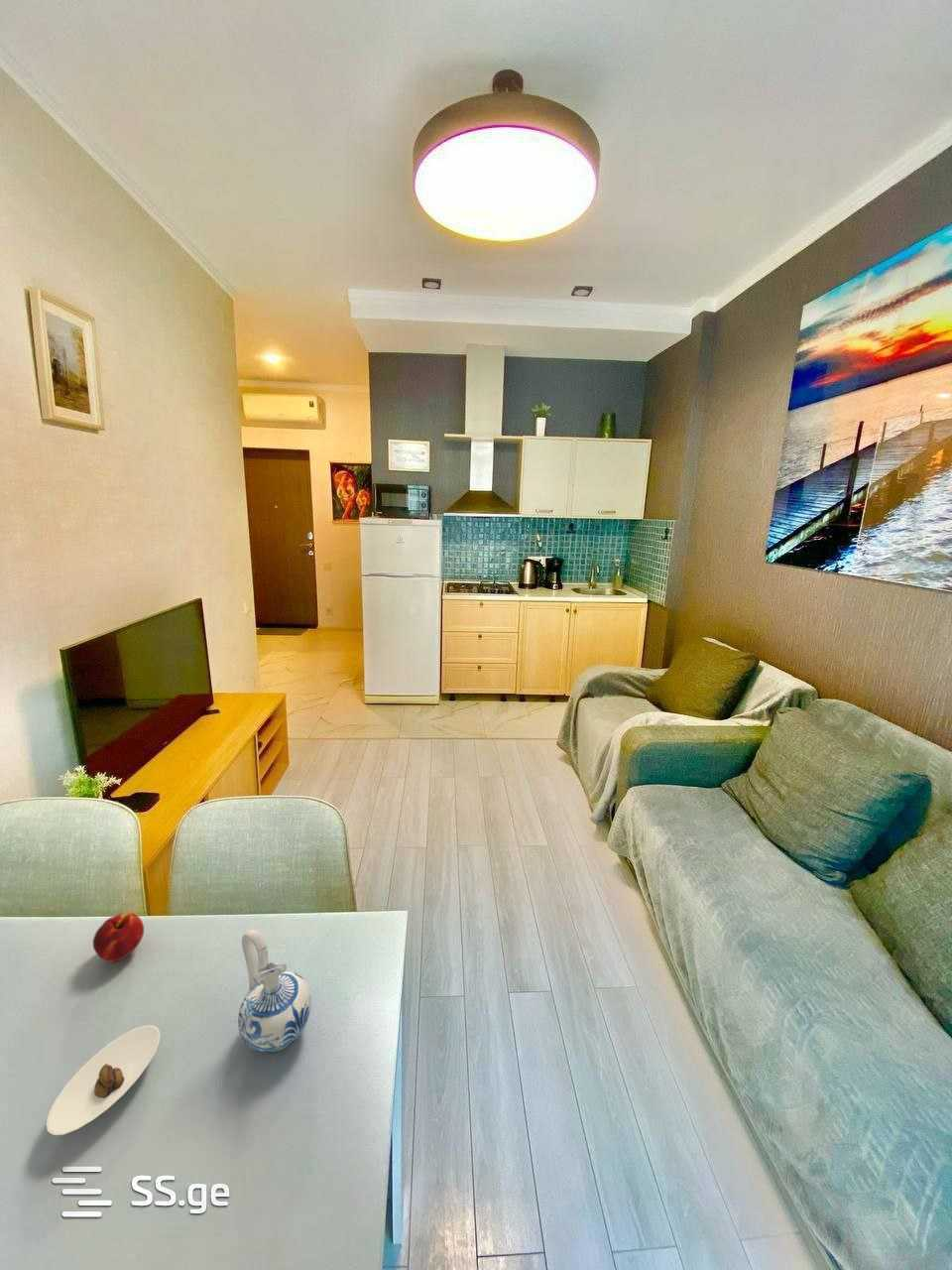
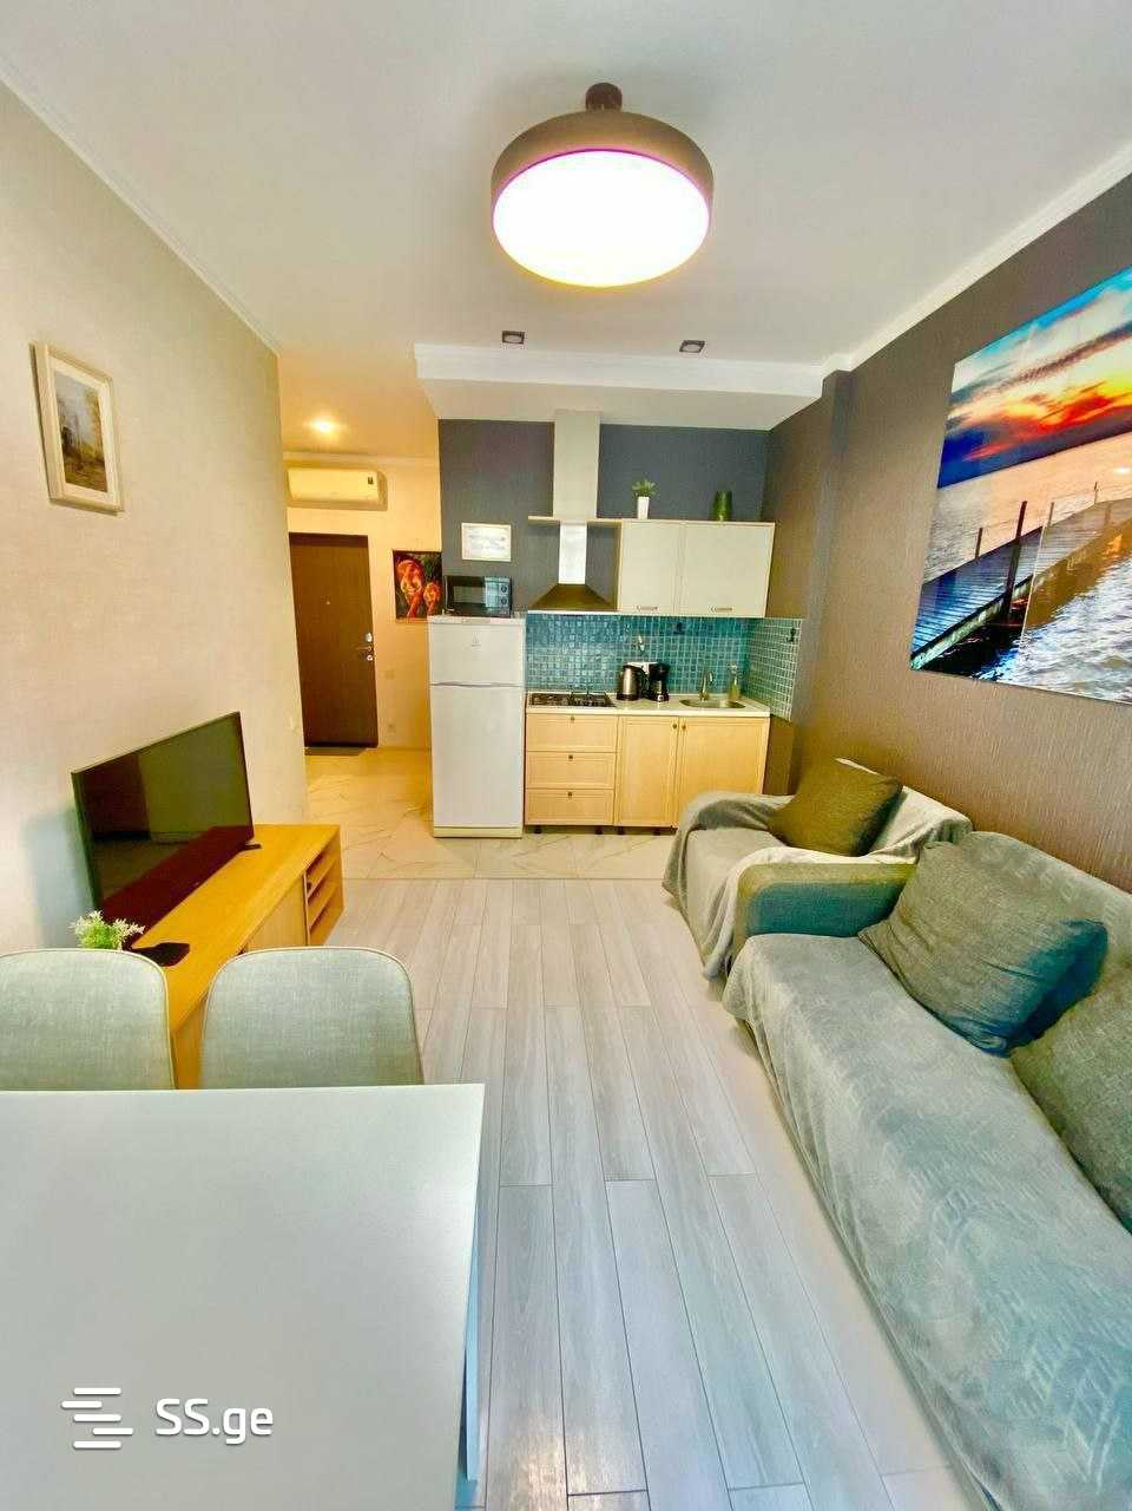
- peach [92,912,145,963]
- saucer [46,1024,161,1136]
- ceramic pitcher [237,929,312,1053]
